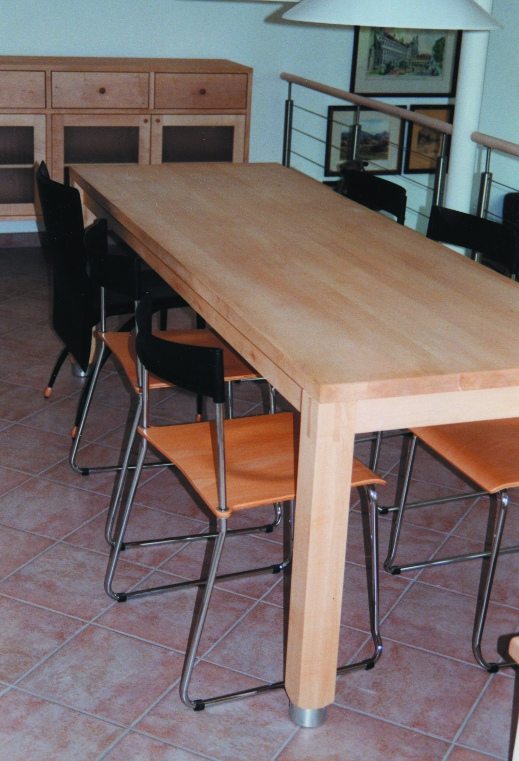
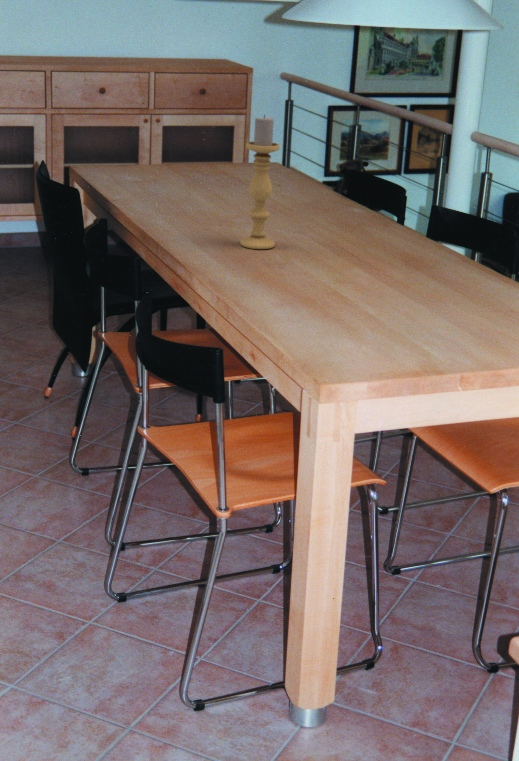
+ candle holder [239,114,281,250]
